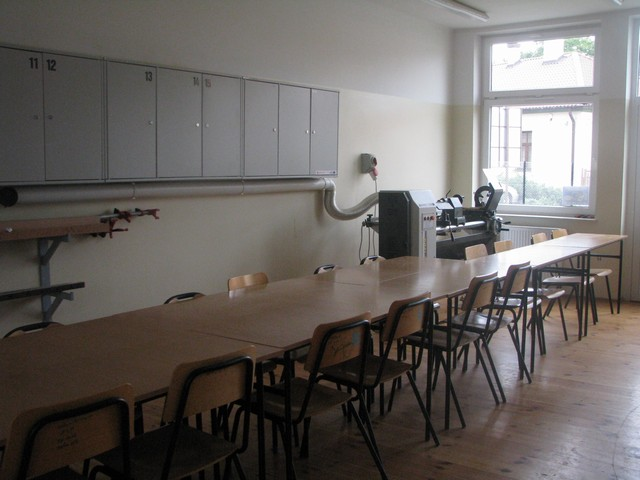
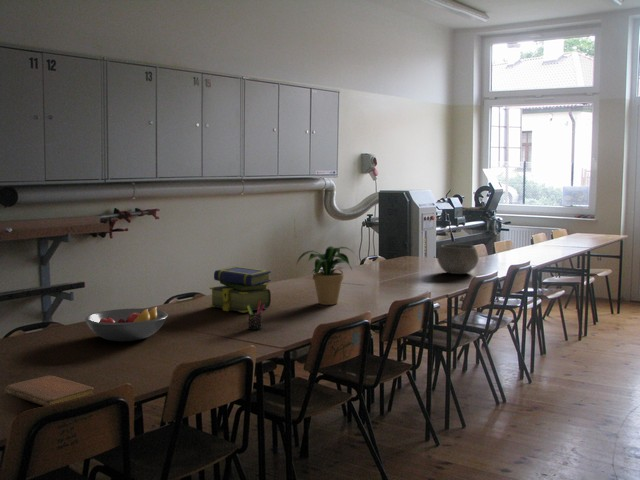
+ fruit bowl [84,306,169,342]
+ bowl [436,243,480,275]
+ pen holder [247,301,265,331]
+ potted plant [296,245,359,306]
+ notebook [4,375,94,407]
+ stack of books [209,265,272,314]
